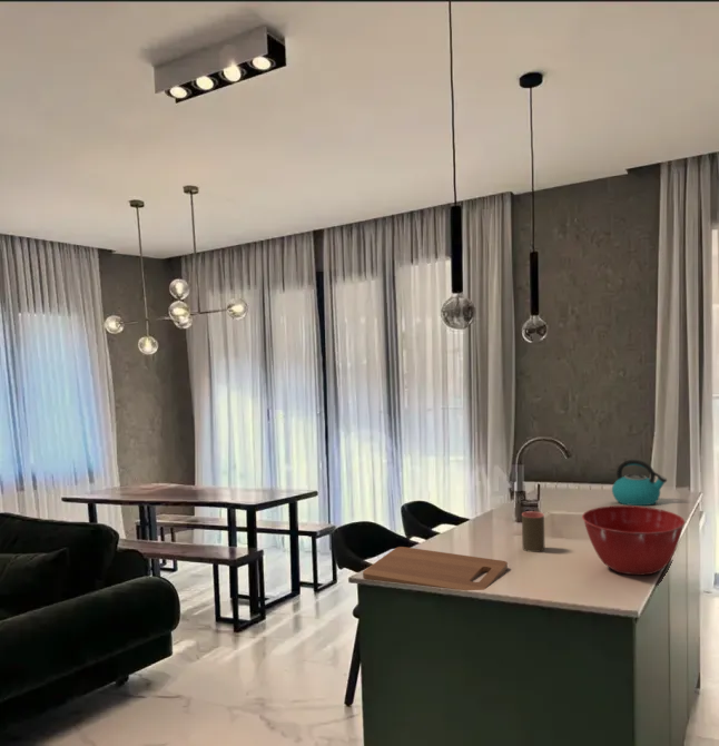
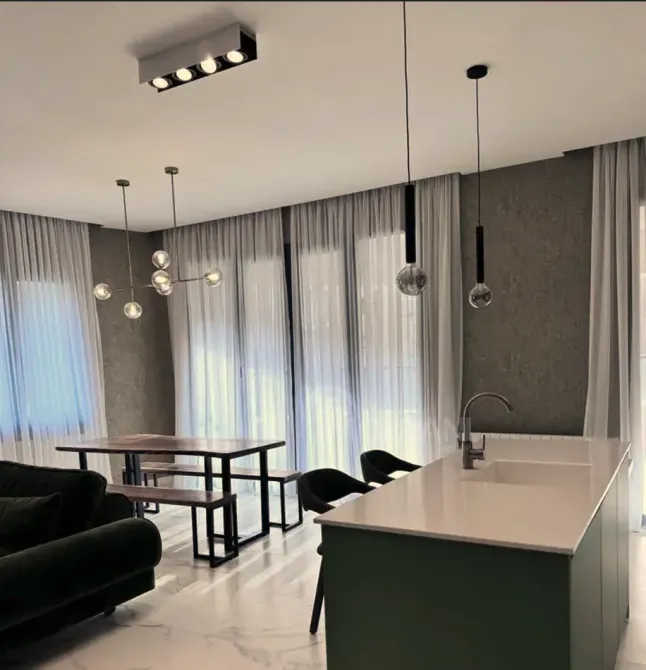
- cup [521,510,546,553]
- mixing bowl [581,504,686,576]
- kettle [611,459,668,507]
- cutting board [362,546,509,591]
